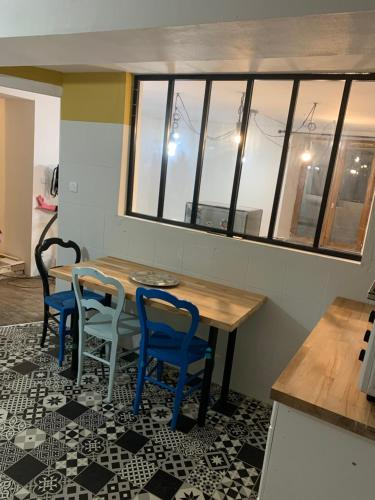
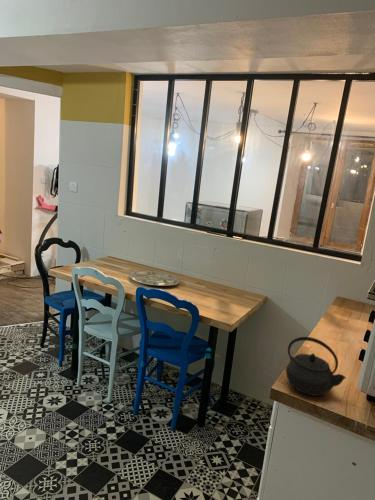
+ kettle [285,336,347,397]
